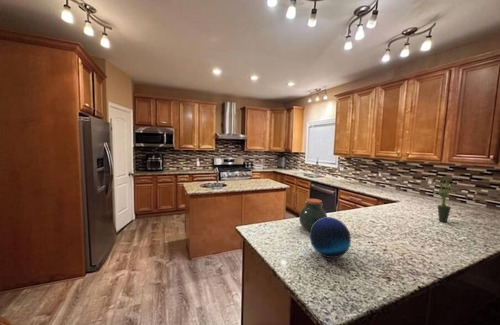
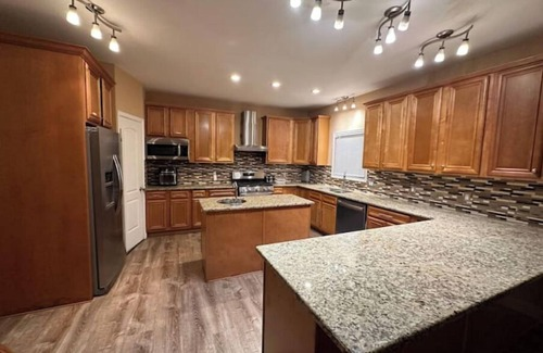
- potted plant [430,176,458,223]
- decorative orb [309,216,352,259]
- jar [298,198,328,231]
